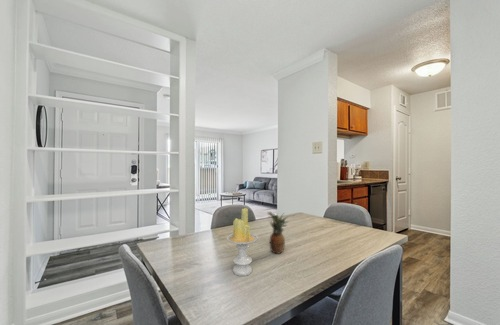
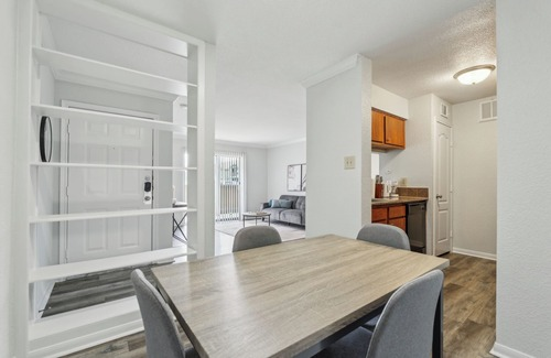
- fruit [266,210,290,255]
- candle [226,207,259,277]
